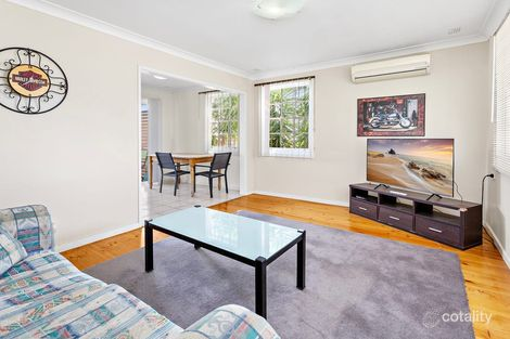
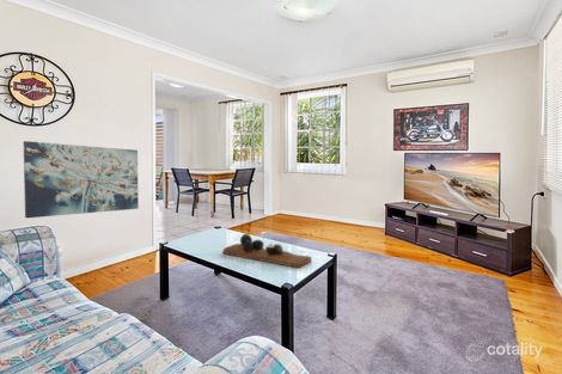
+ wall art [23,140,140,219]
+ decorative tray [222,233,312,269]
